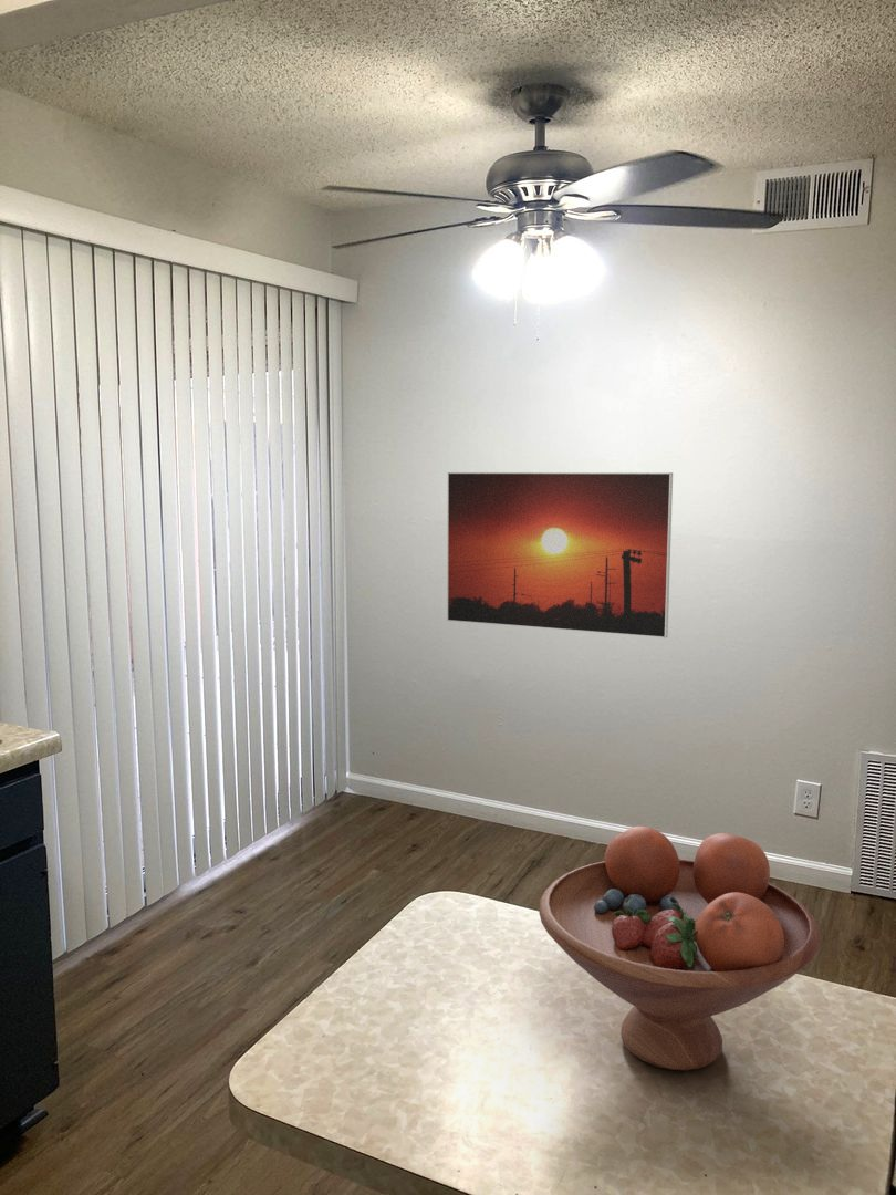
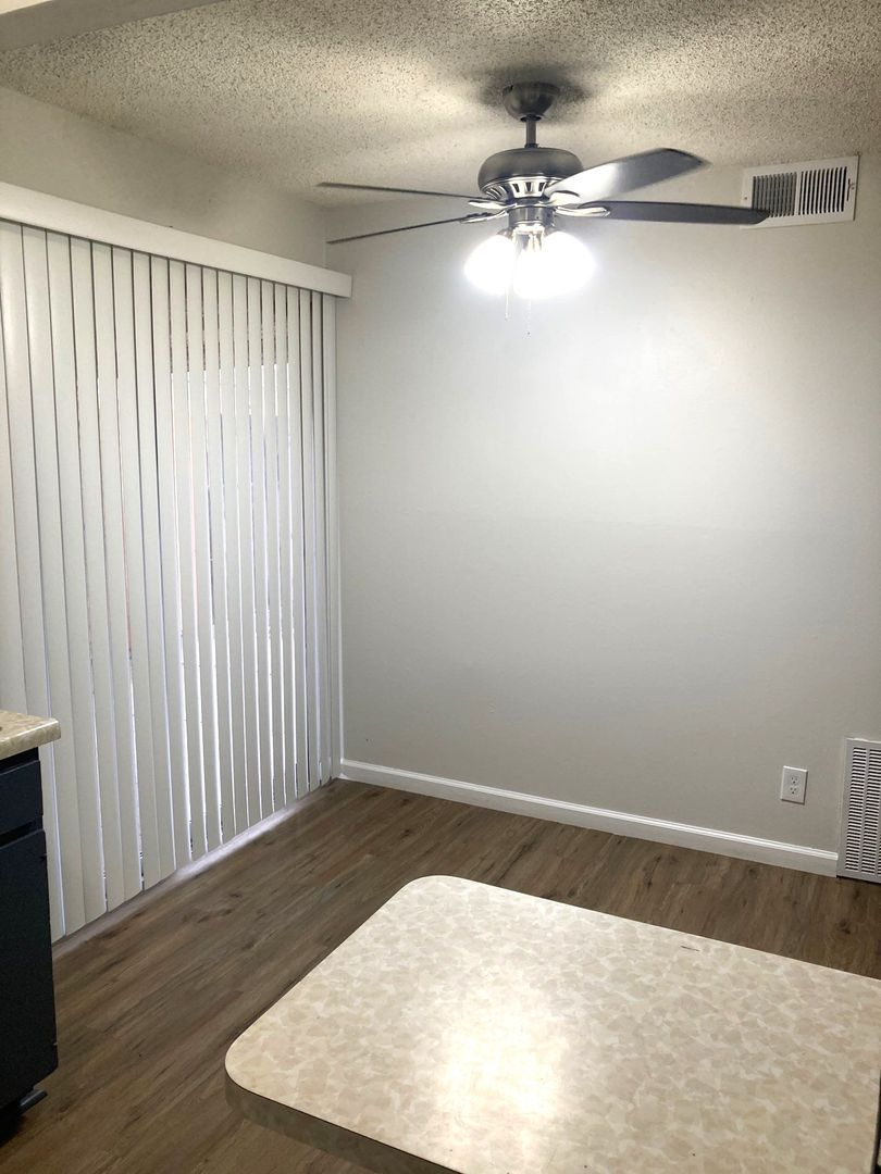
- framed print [446,471,674,640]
- fruit bowl [538,824,822,1072]
